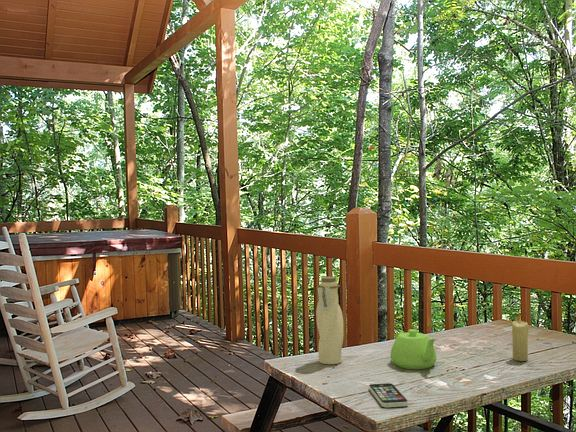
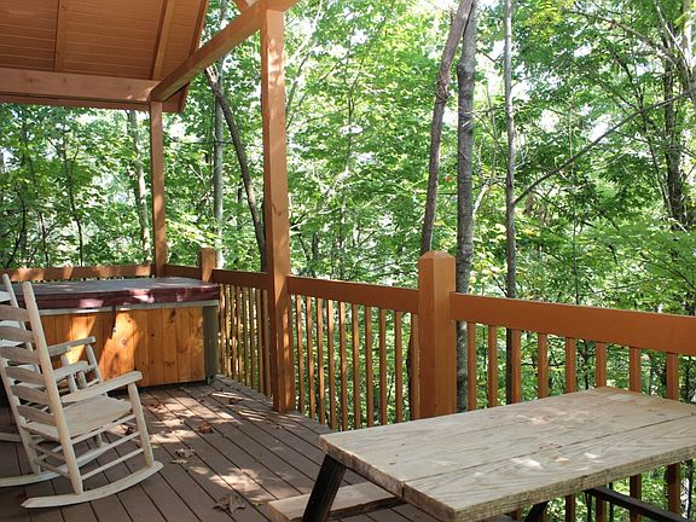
- water bottle [315,276,345,365]
- smartphone [368,382,409,408]
- teapot [390,328,437,370]
- candle [511,314,529,362]
